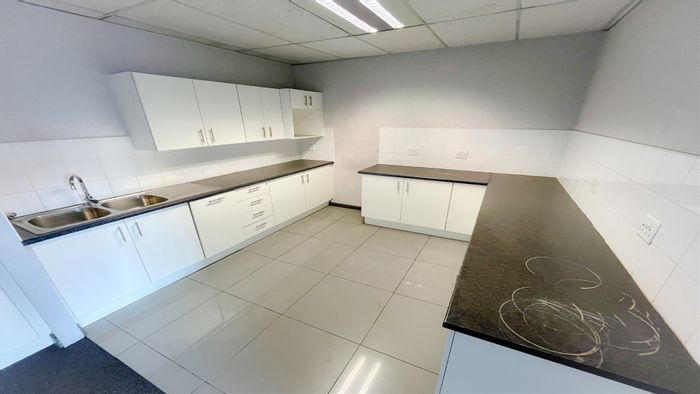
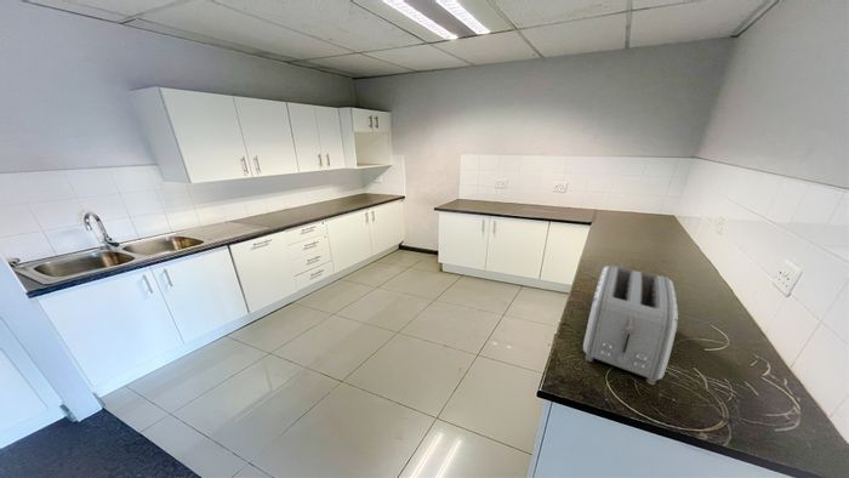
+ toaster [582,264,679,386]
